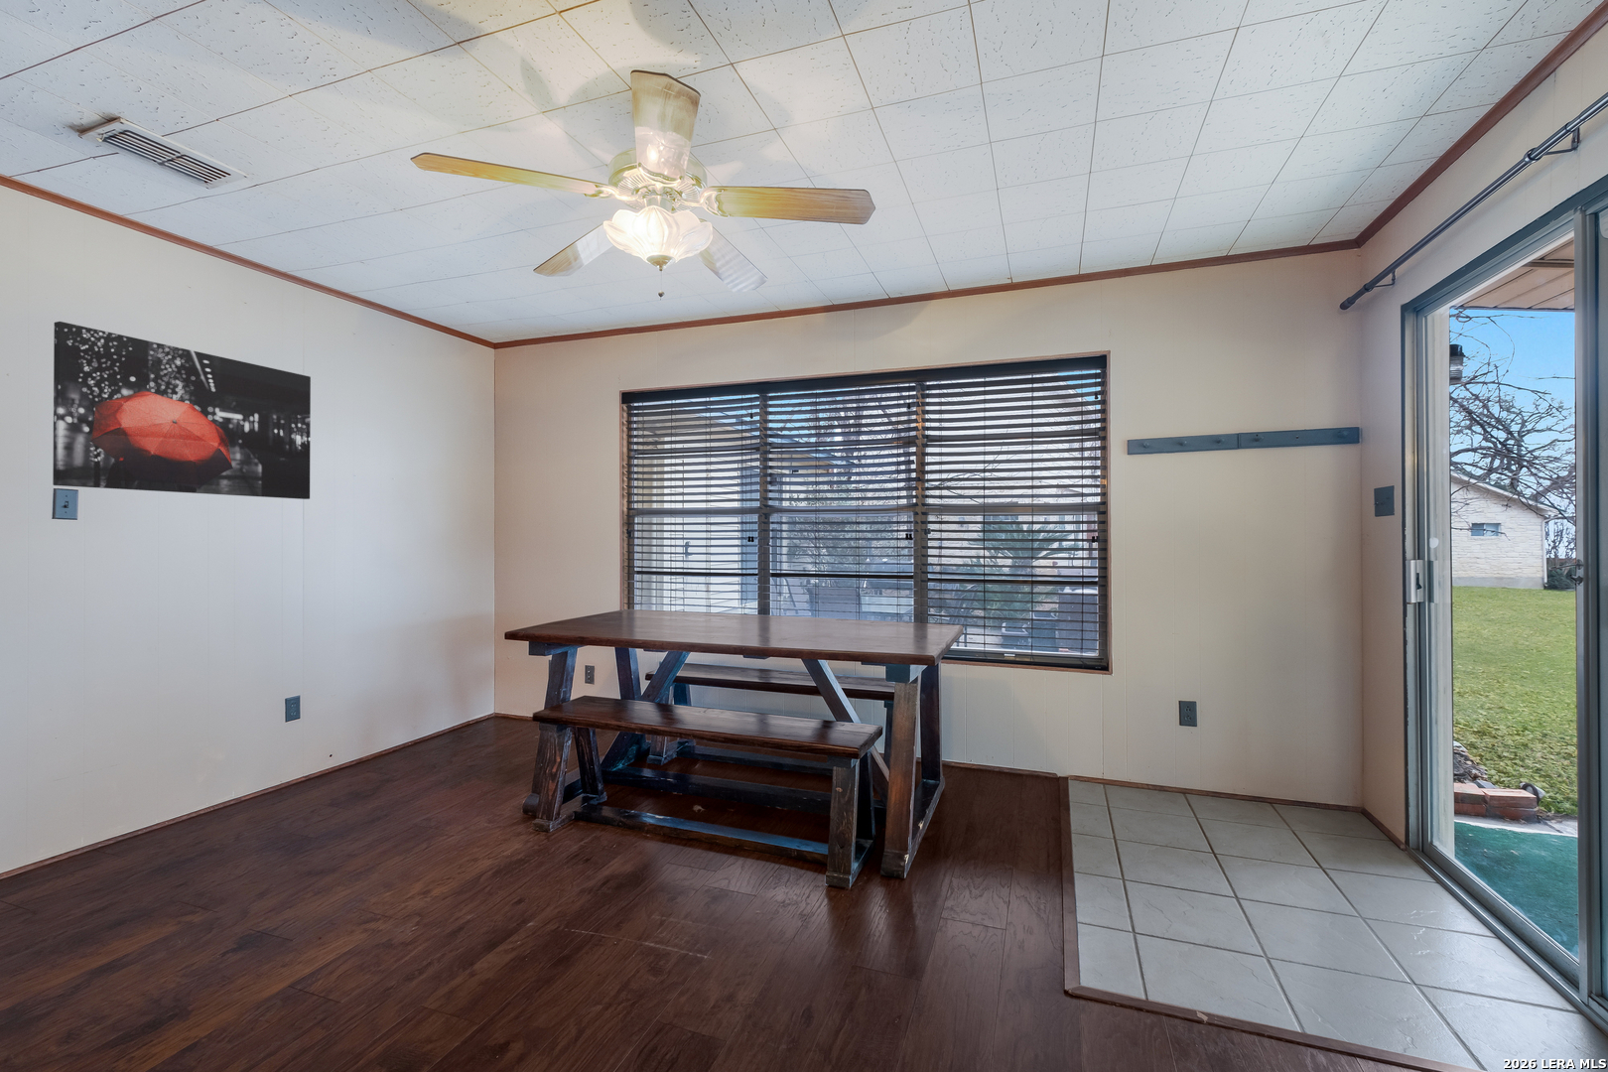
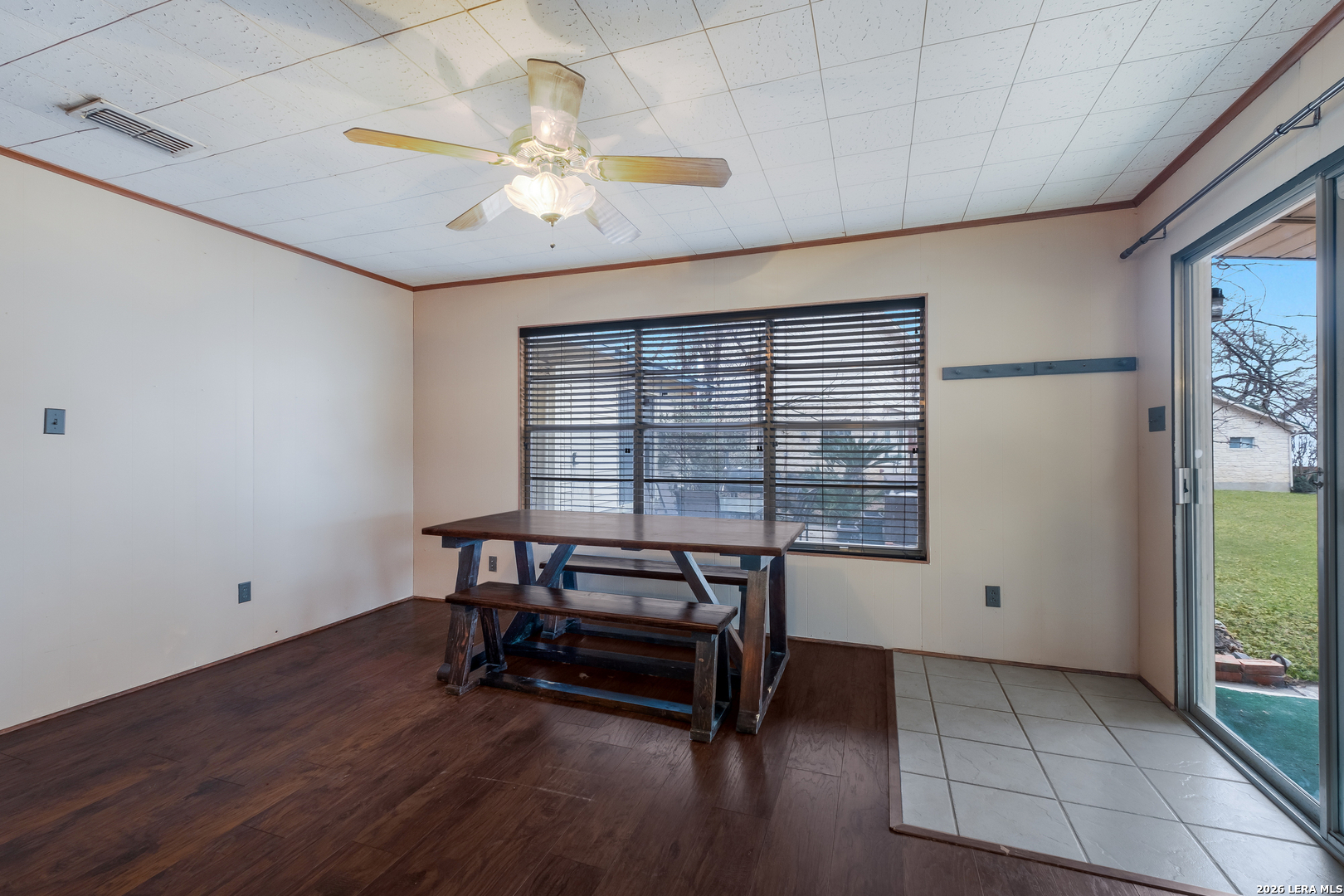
- wall art [51,321,312,500]
